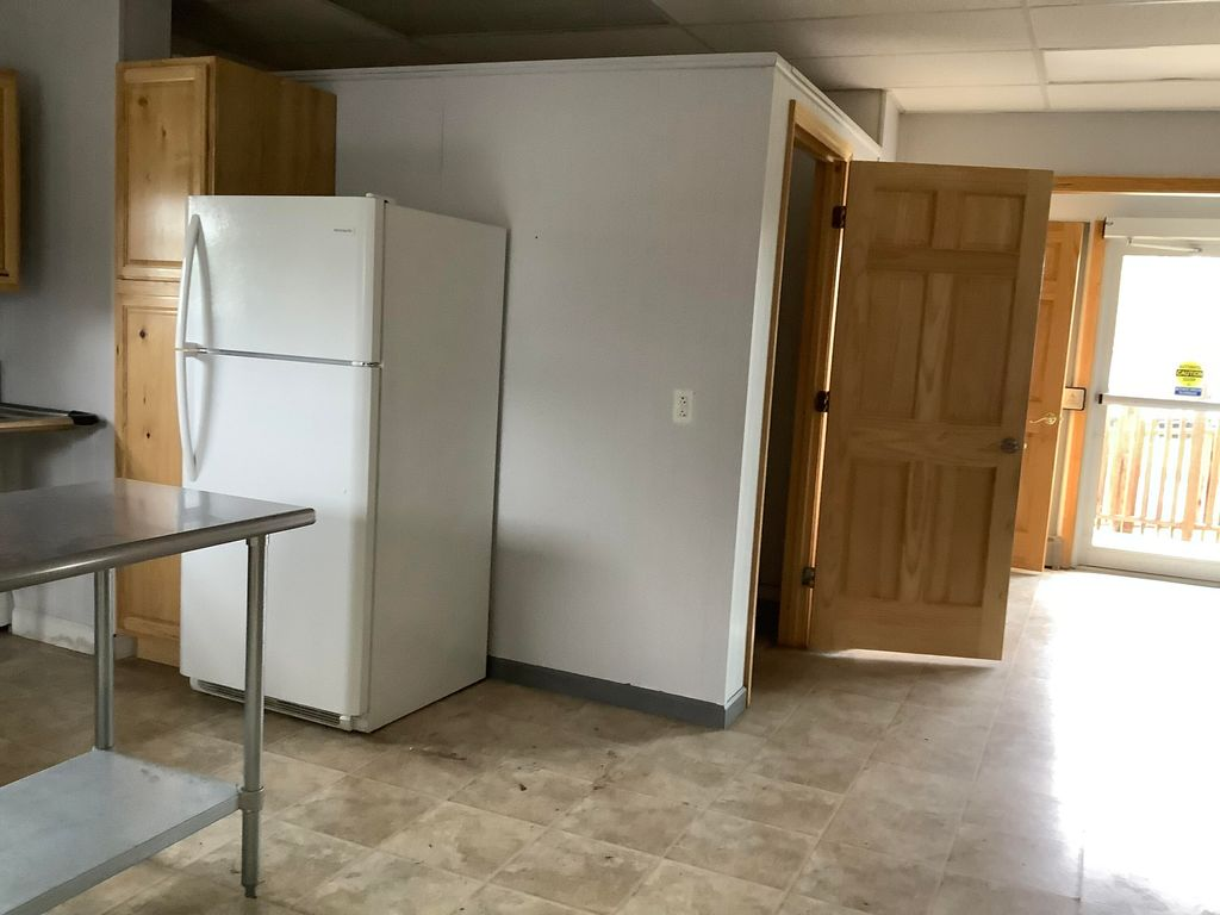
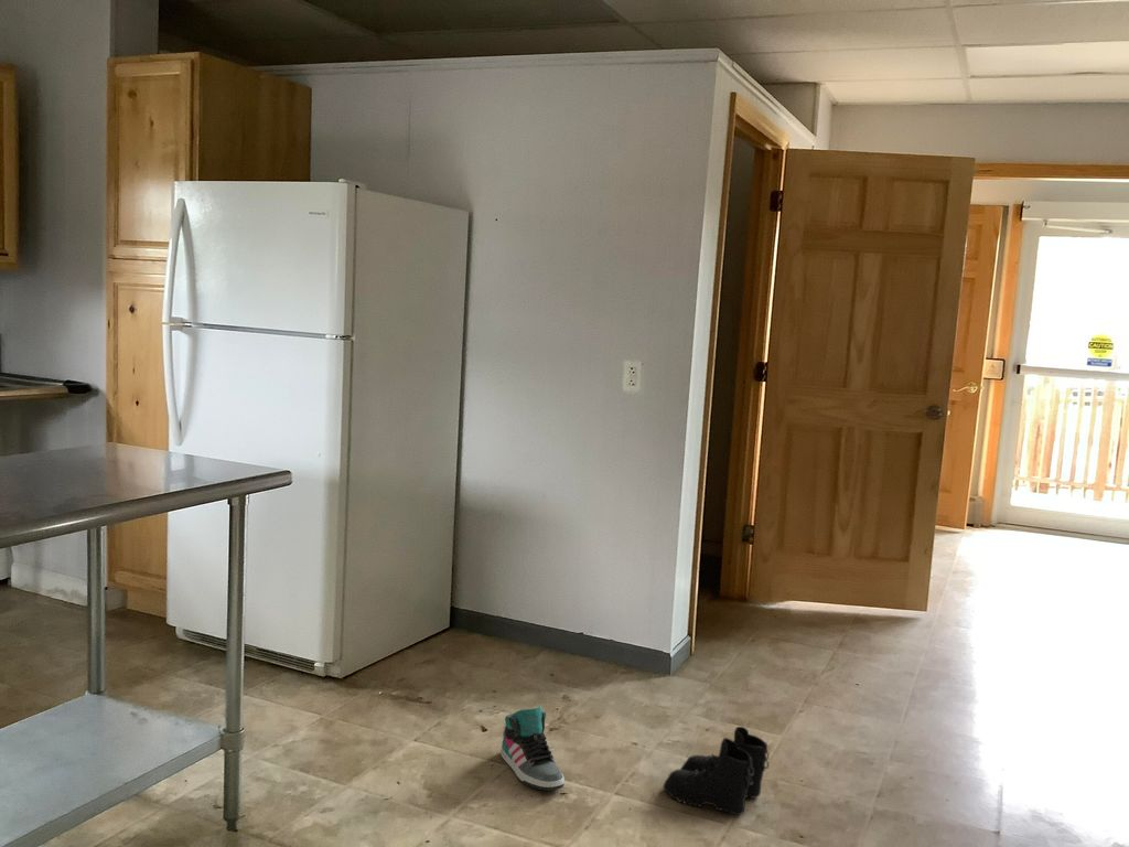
+ sneaker [499,706,566,792]
+ boots [663,726,770,816]
